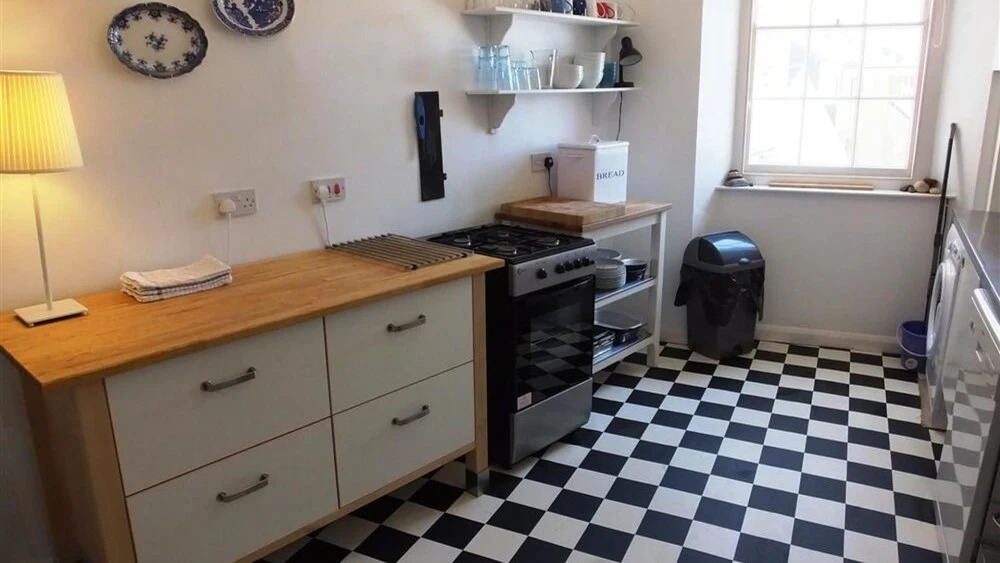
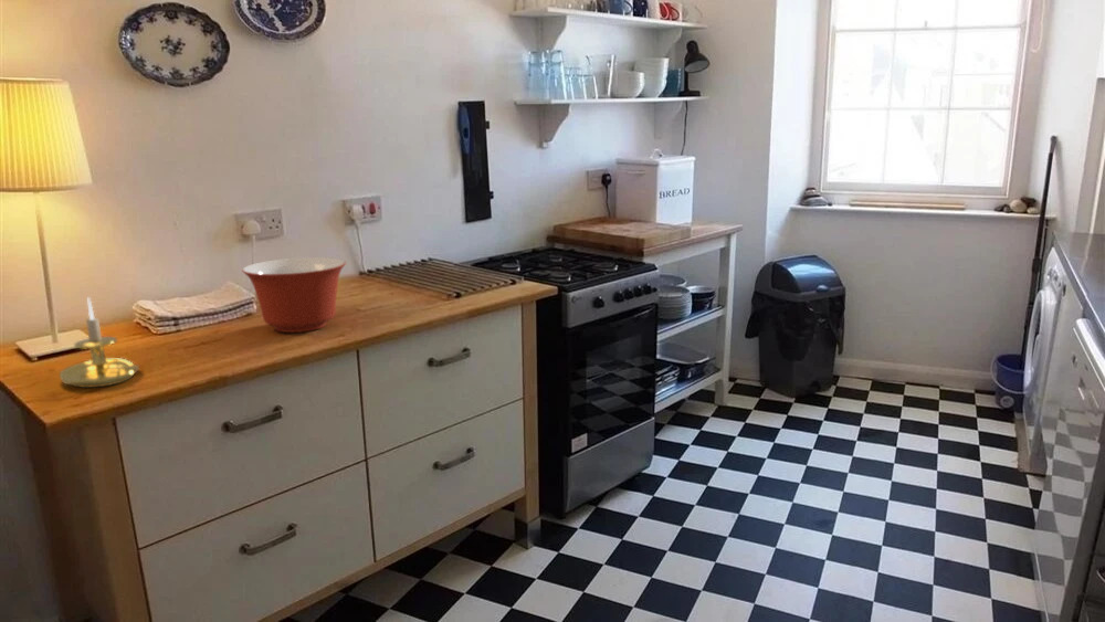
+ candle holder [59,296,141,389]
+ mixing bowl [241,256,347,334]
